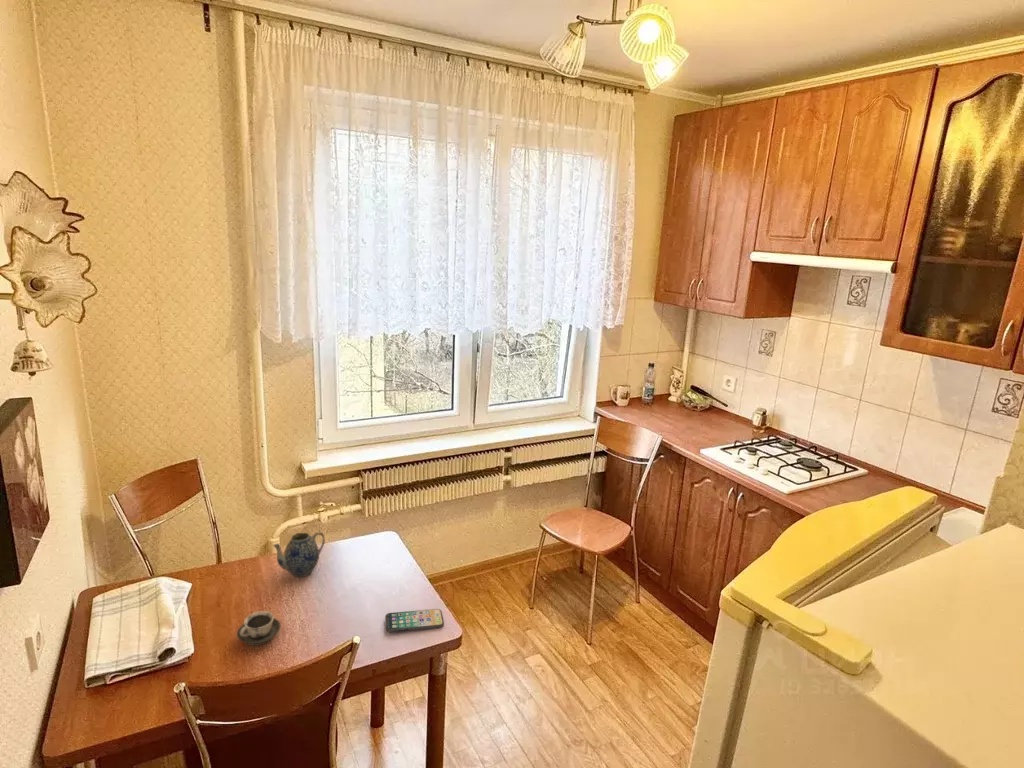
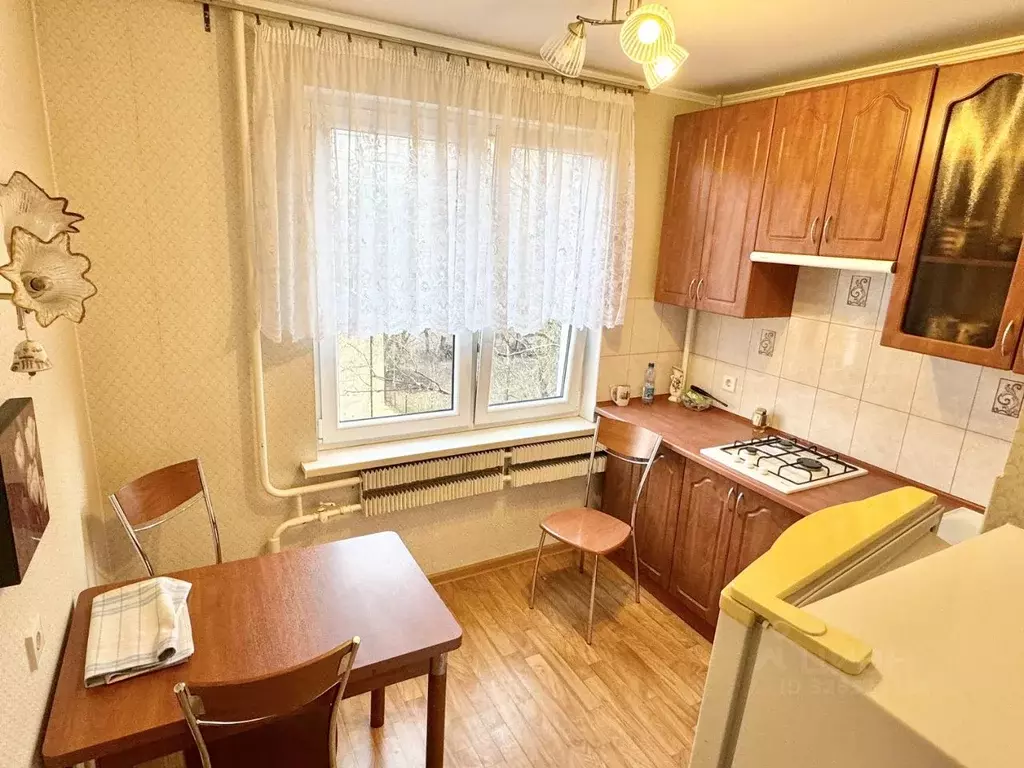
- smartphone [384,608,445,633]
- teapot [272,531,326,578]
- cup [236,610,282,647]
